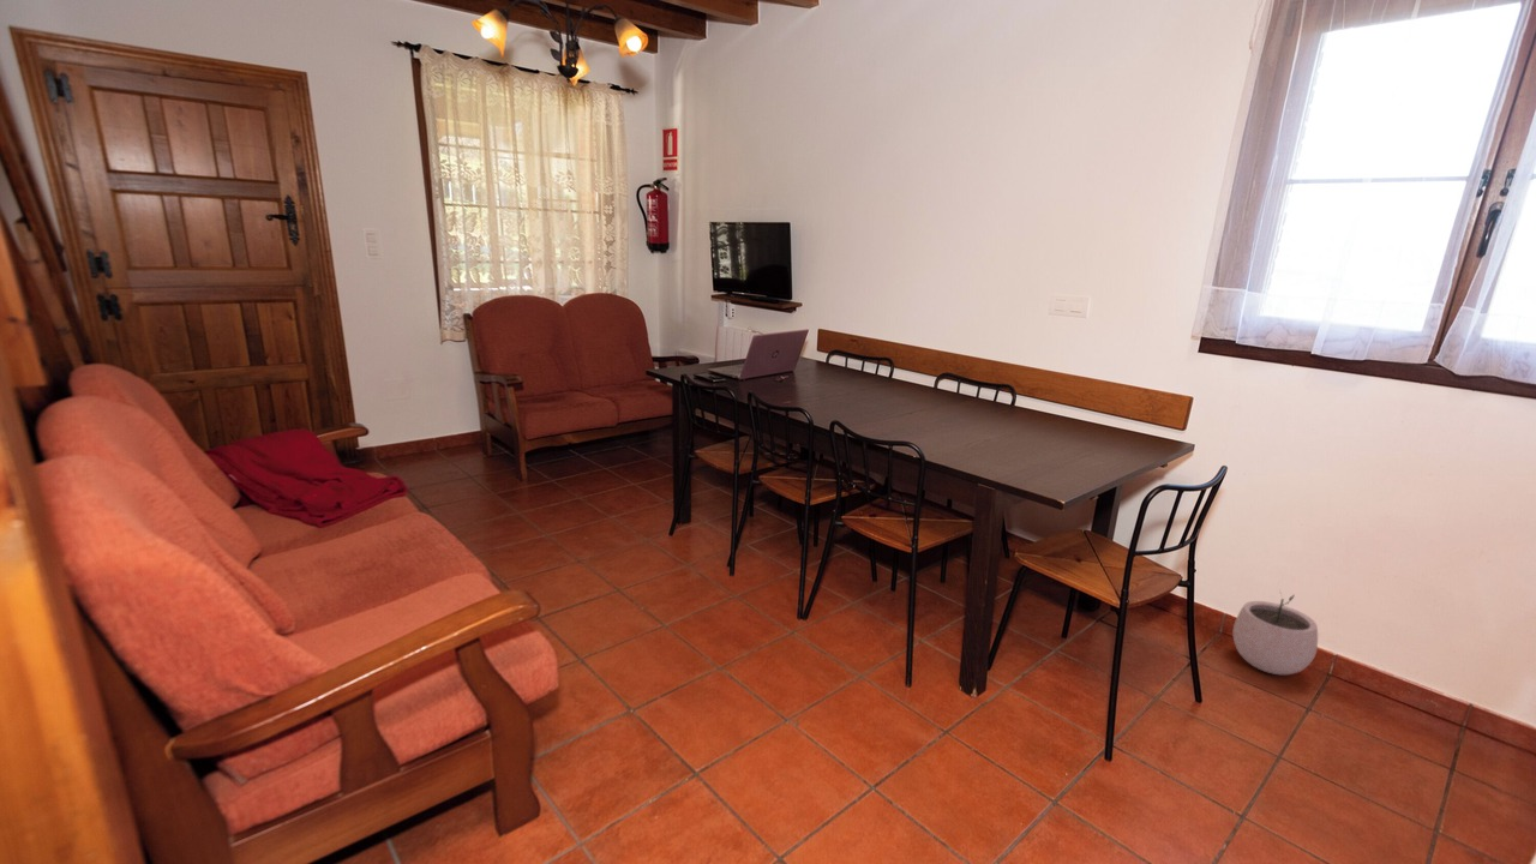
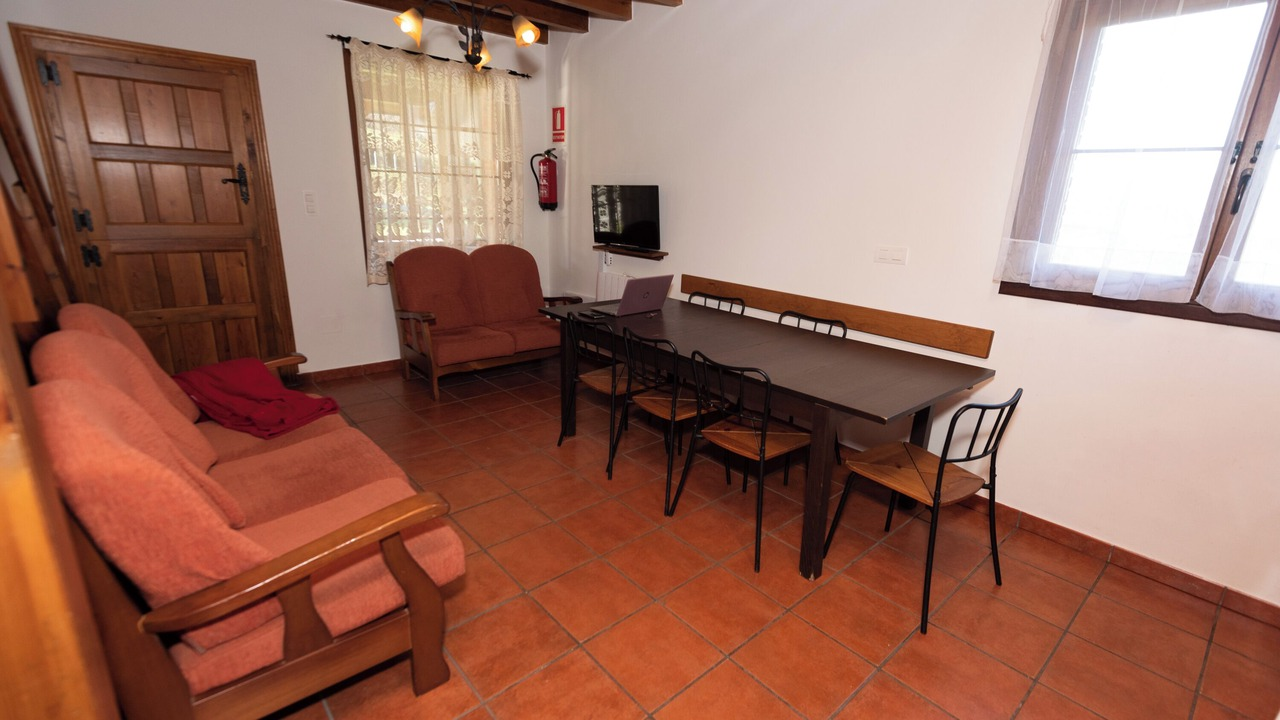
- plant pot [1232,589,1319,676]
